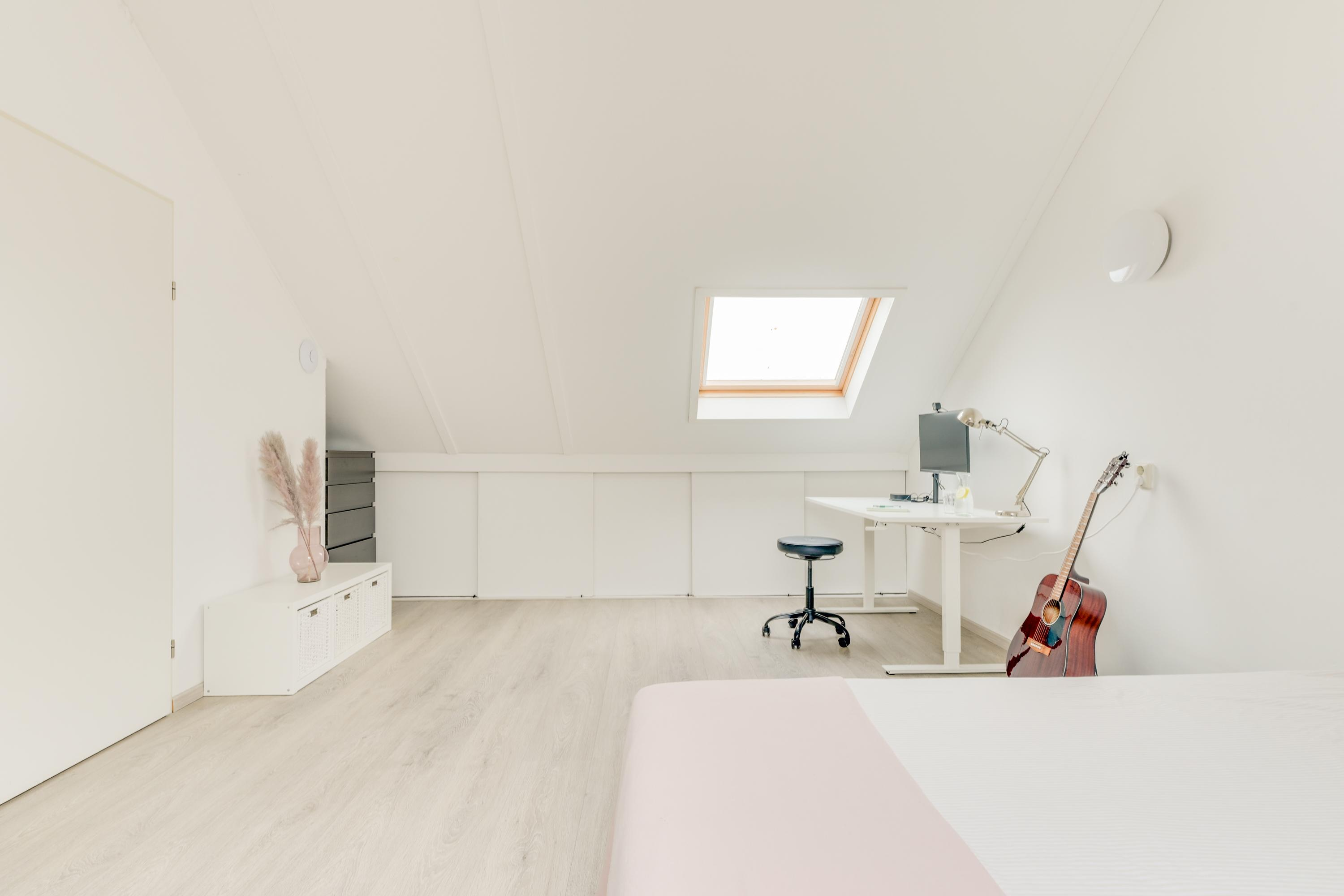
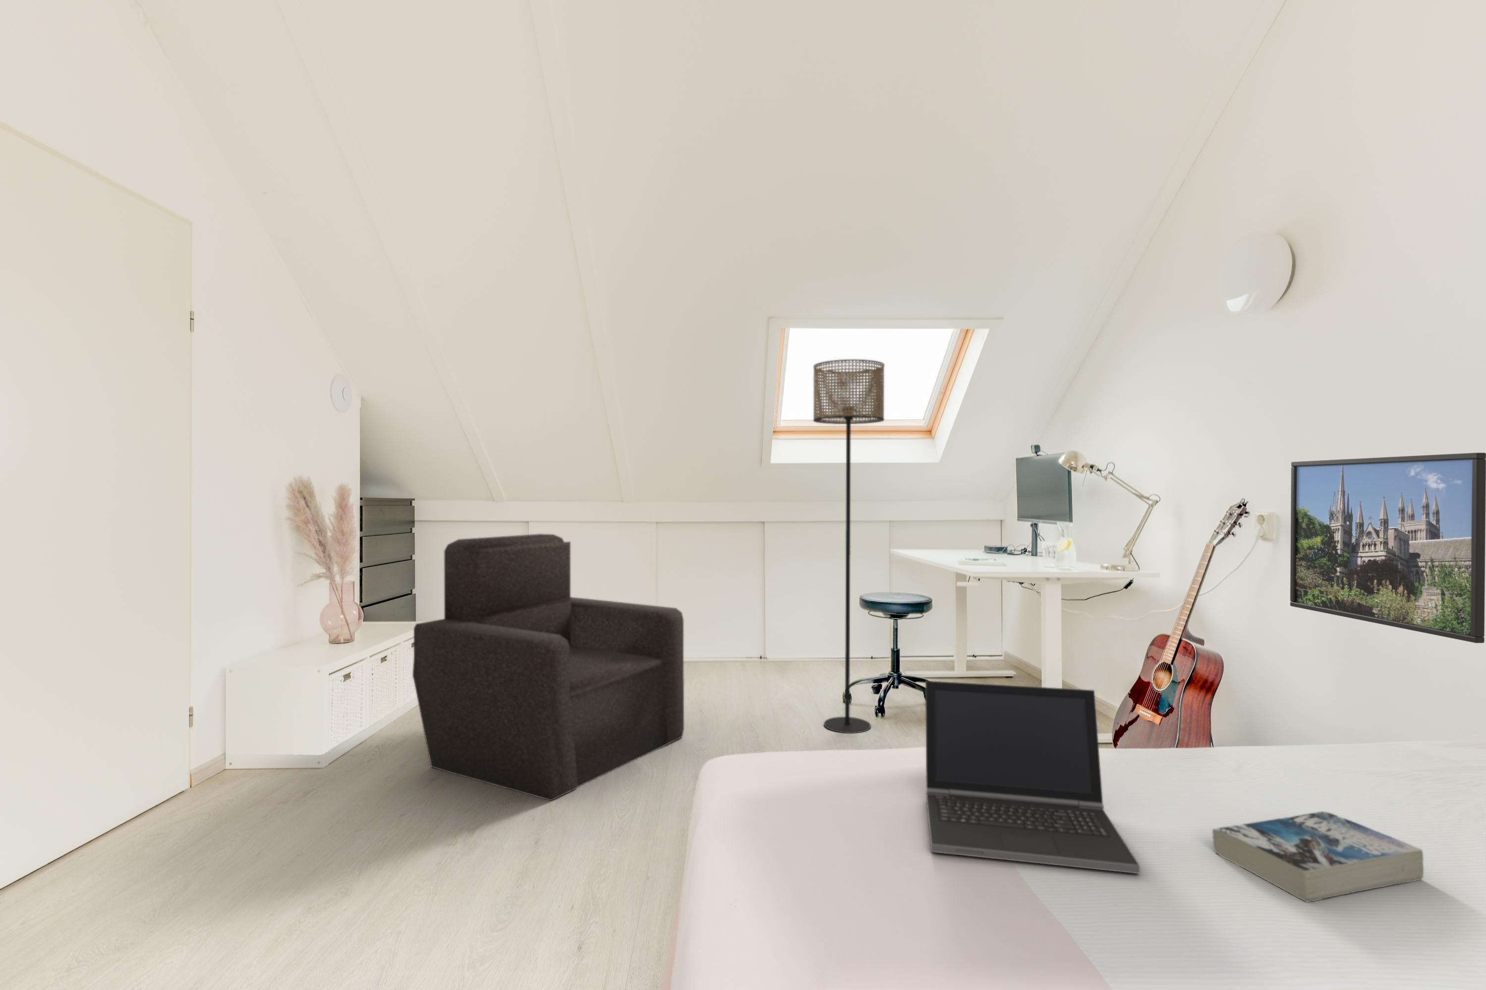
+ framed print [1290,452,1486,643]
+ book [1212,811,1424,904]
+ armchair [412,533,684,801]
+ laptop computer [924,681,1141,874]
+ floor lamp [813,359,886,734]
